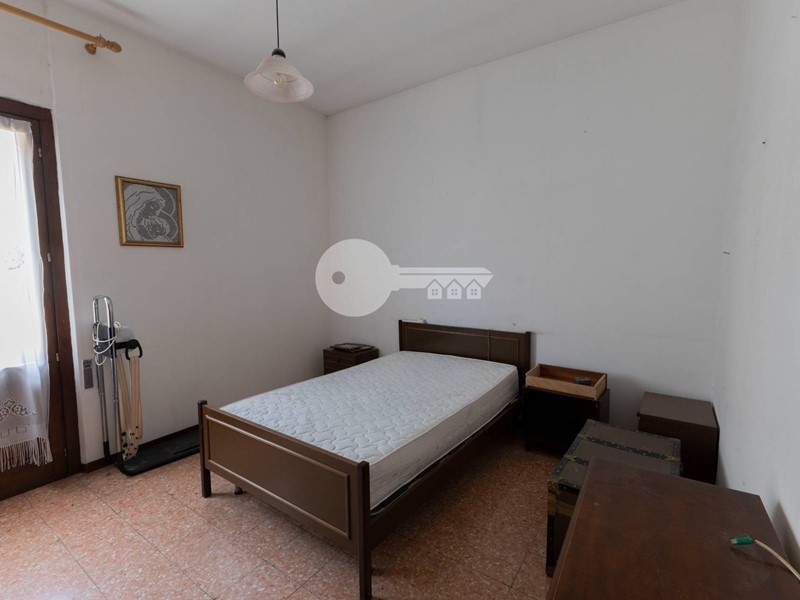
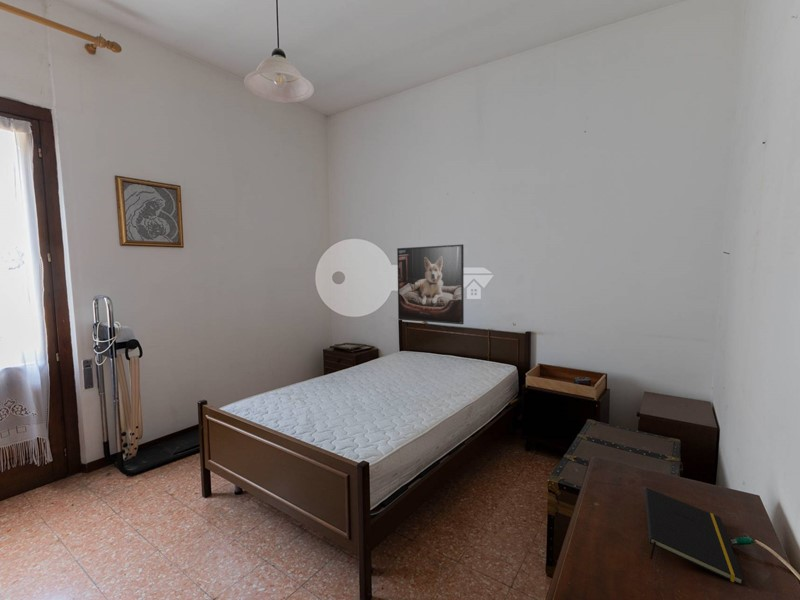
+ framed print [396,243,465,325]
+ notepad [644,487,745,586]
